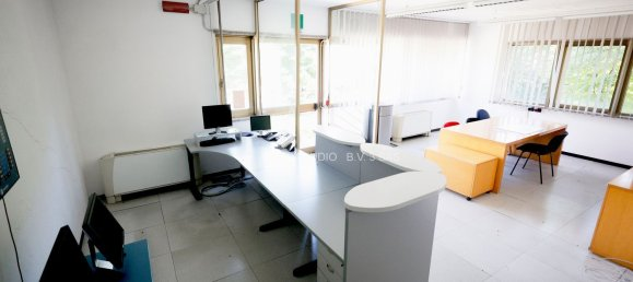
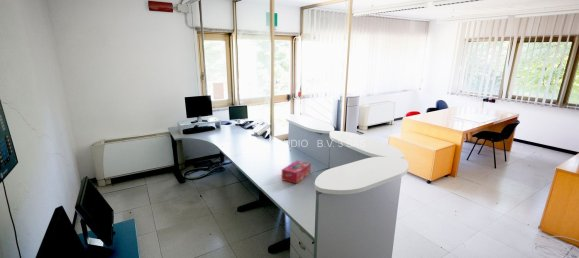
+ tissue box [281,160,312,184]
